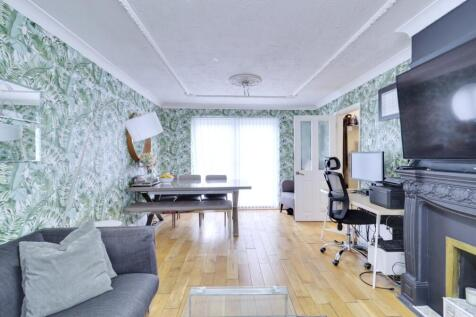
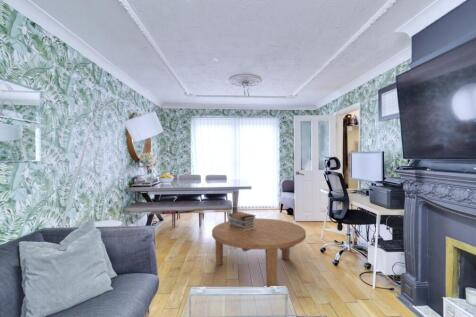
+ book stack [228,211,257,231]
+ coffee table [211,217,307,288]
